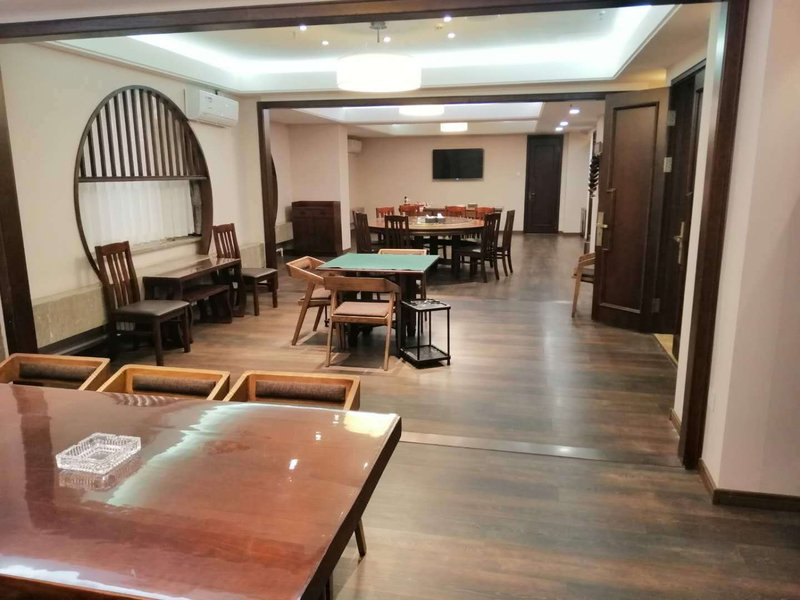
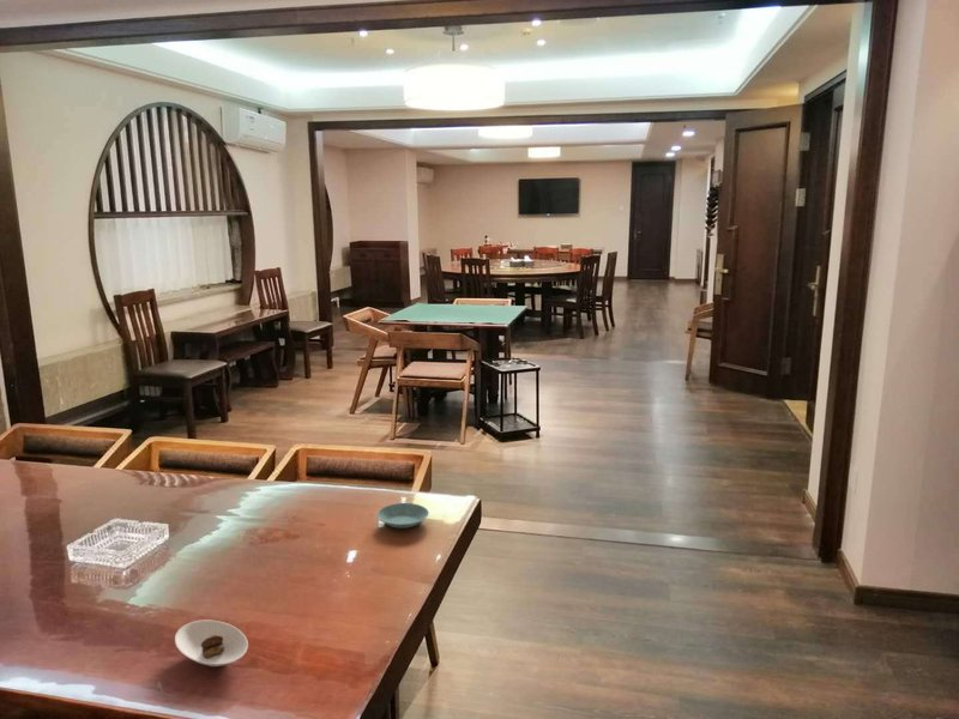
+ saucer [376,502,430,530]
+ saucer [174,618,249,667]
